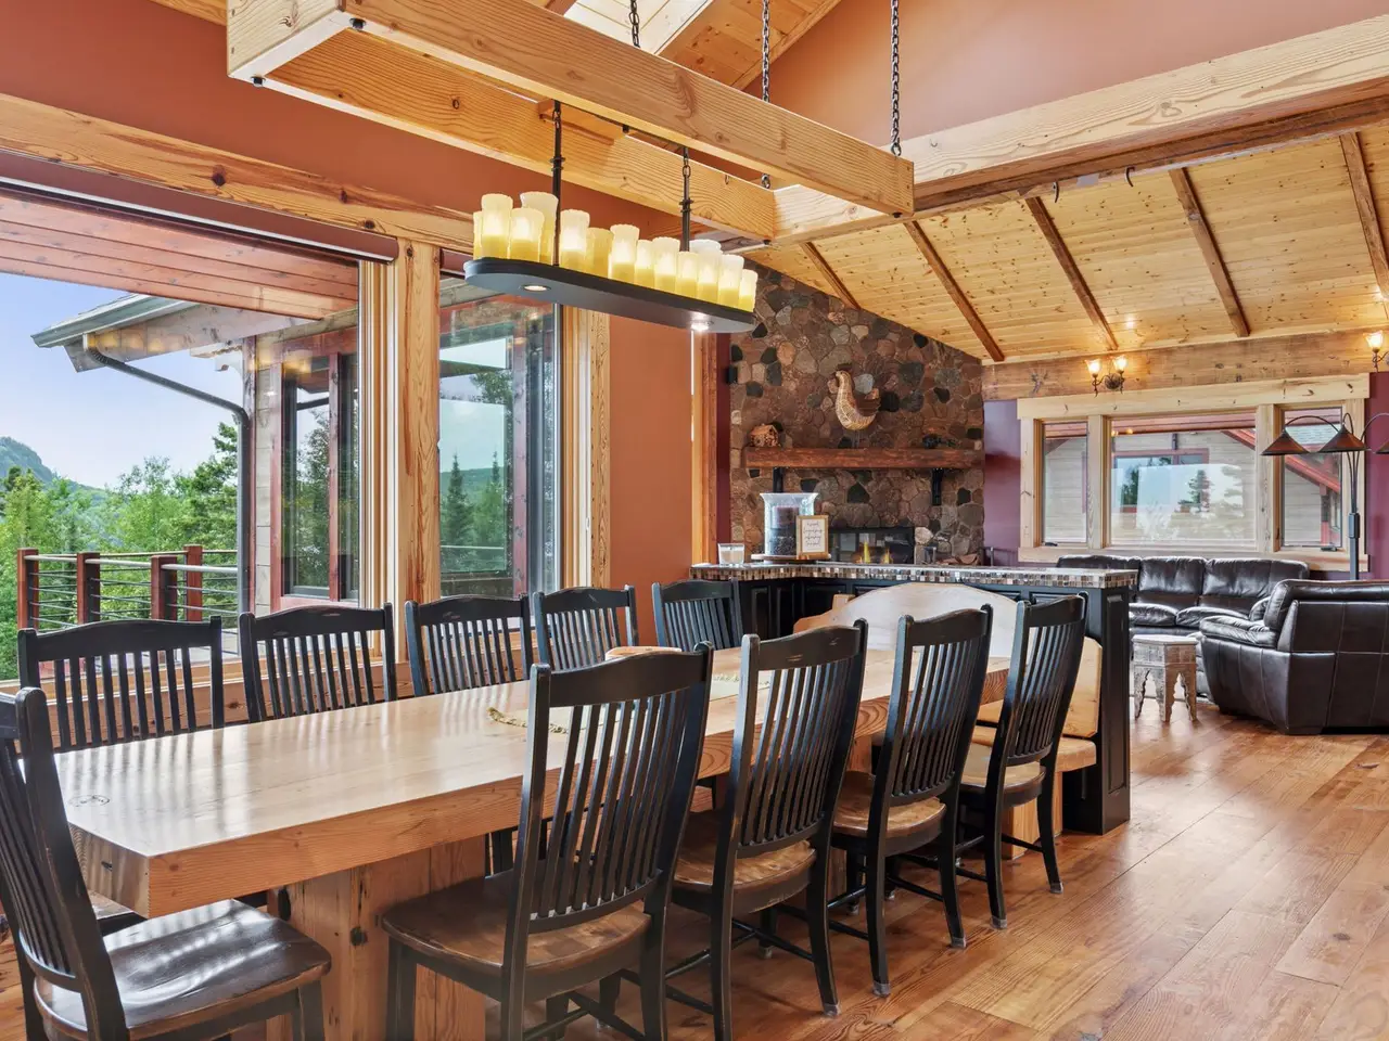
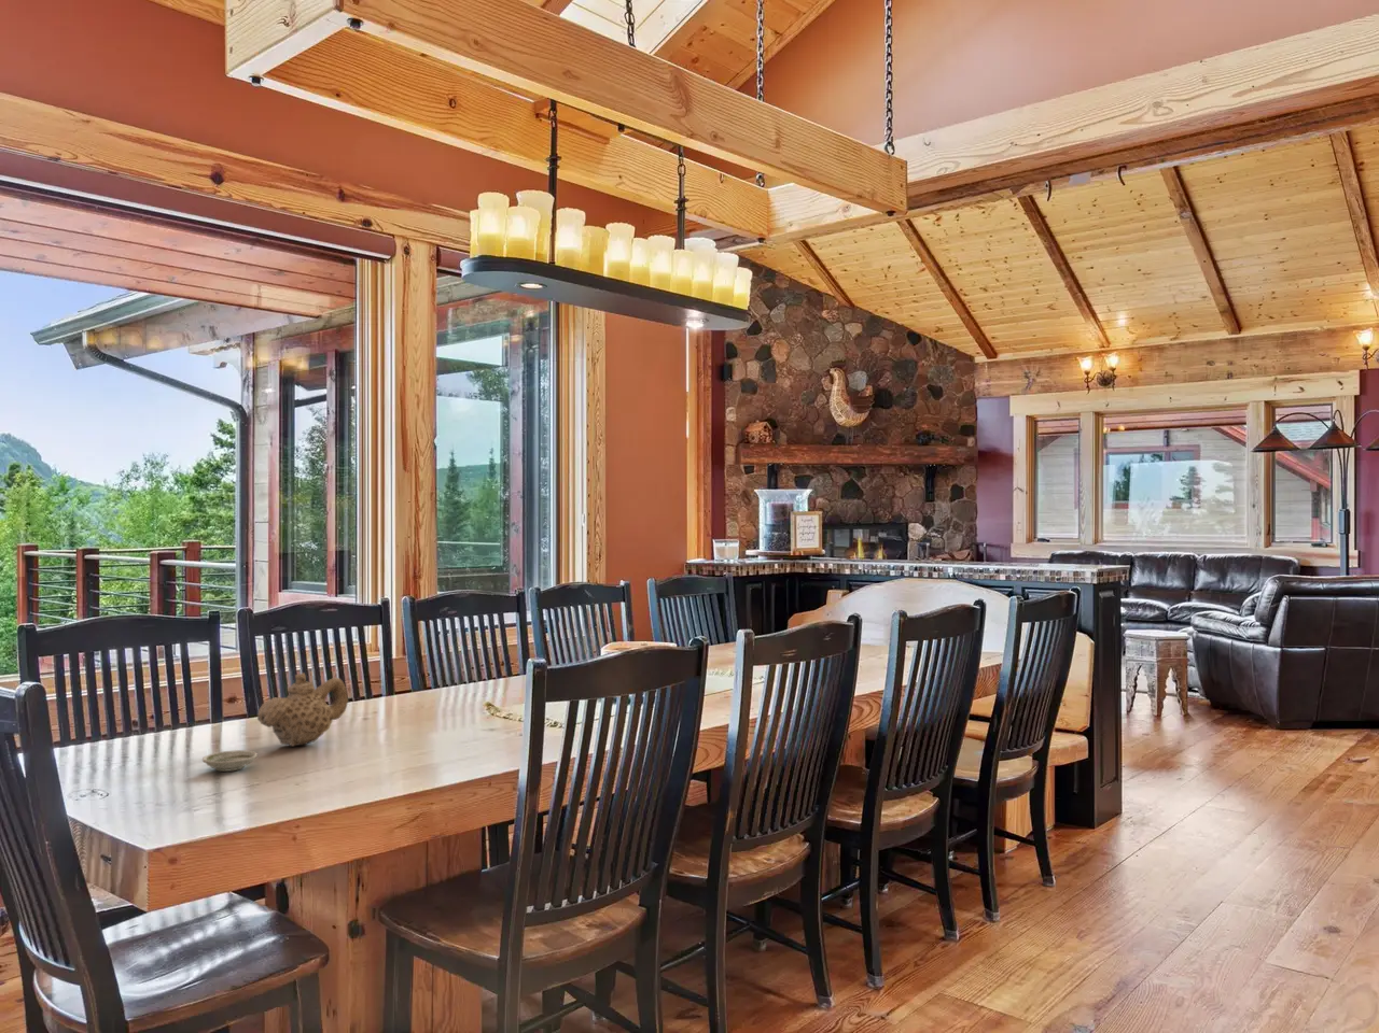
+ teapot [256,672,349,748]
+ saucer [202,749,258,773]
